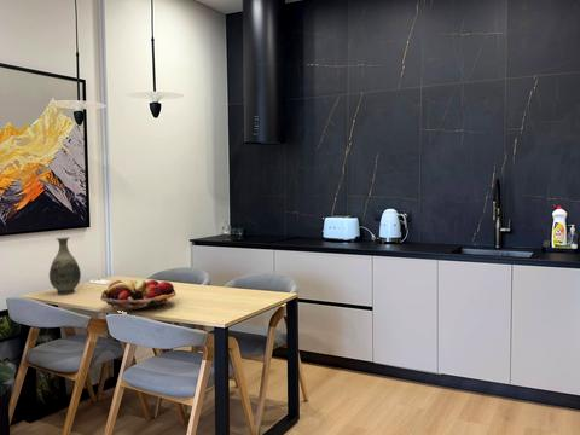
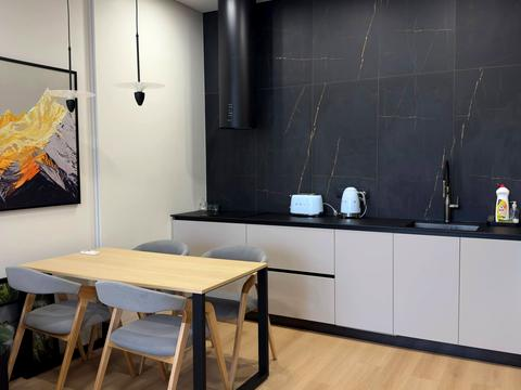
- vase [48,236,82,295]
- fruit basket [99,278,178,312]
